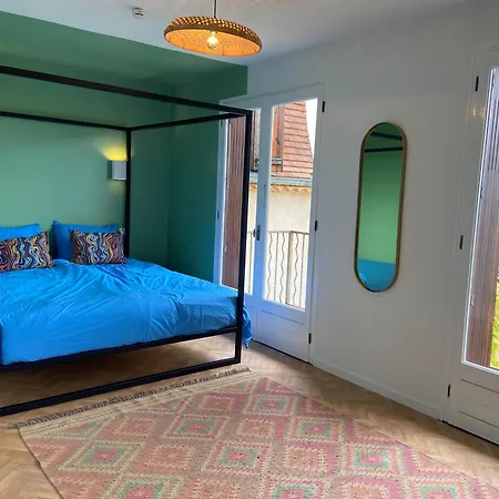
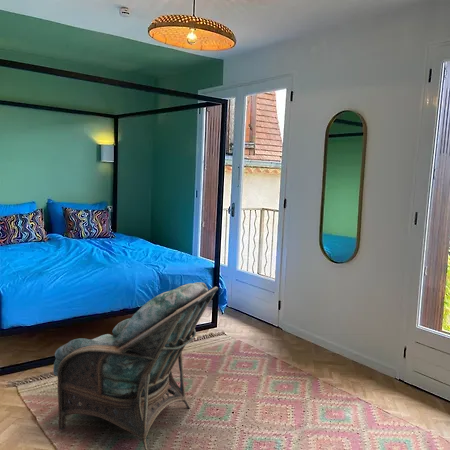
+ armchair [52,281,219,450]
